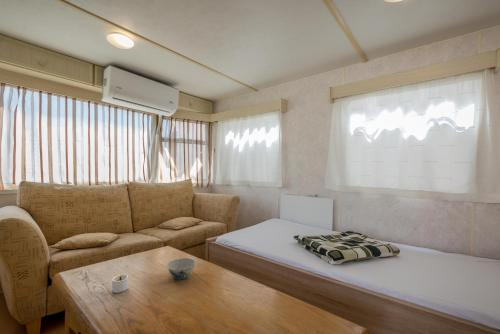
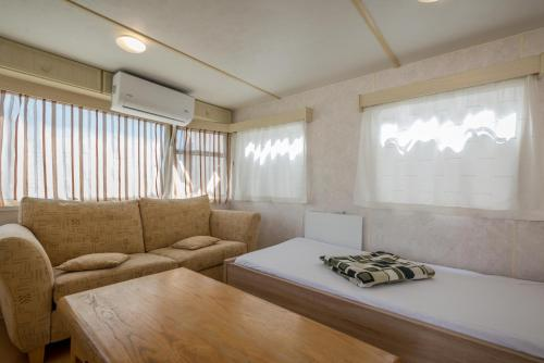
- candle [111,274,129,294]
- chinaware [166,257,197,280]
